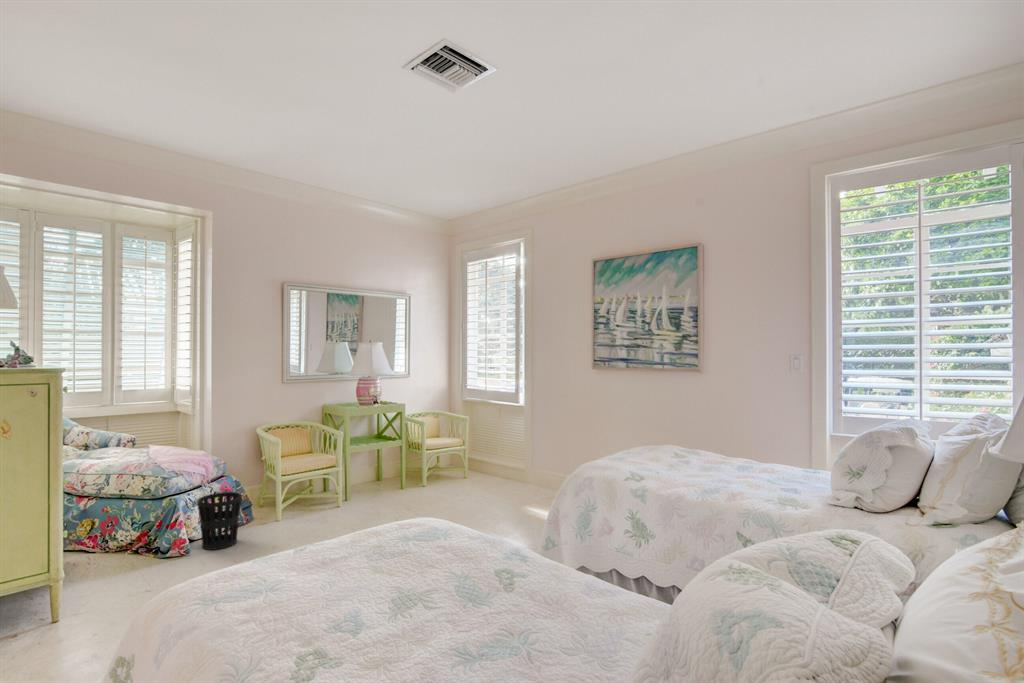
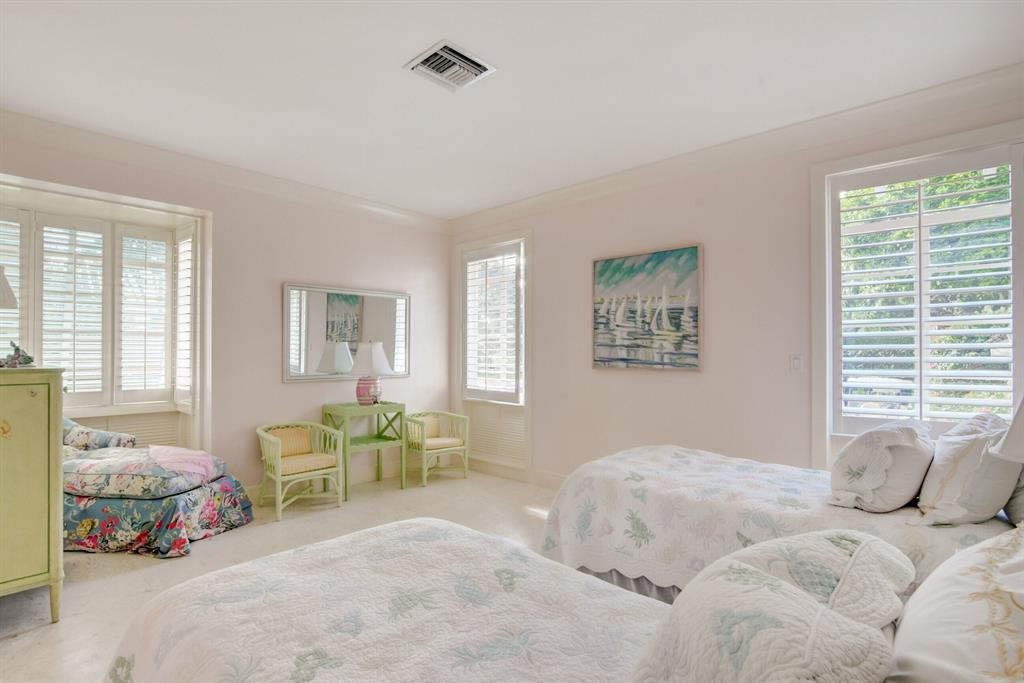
- wastebasket [196,491,243,551]
